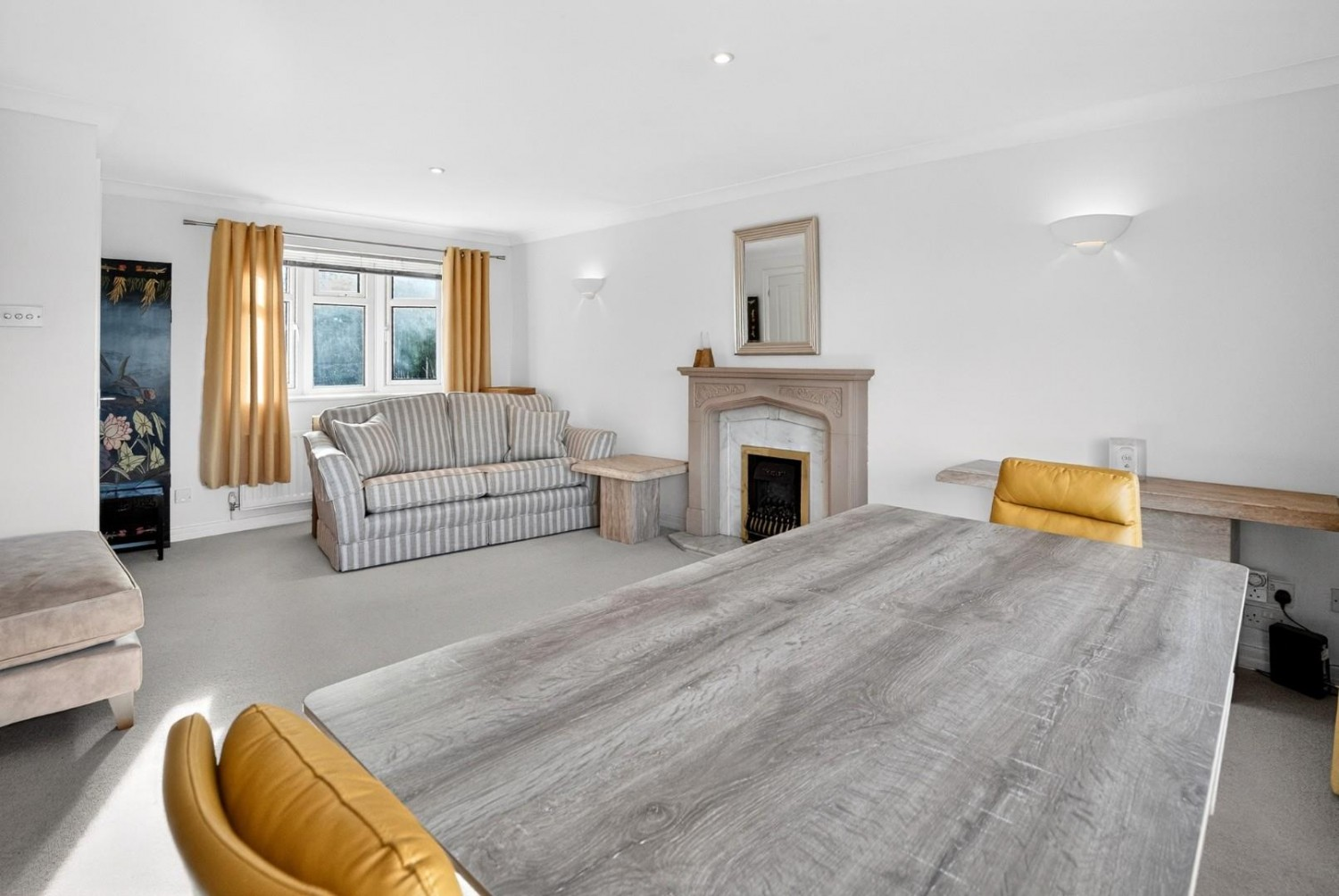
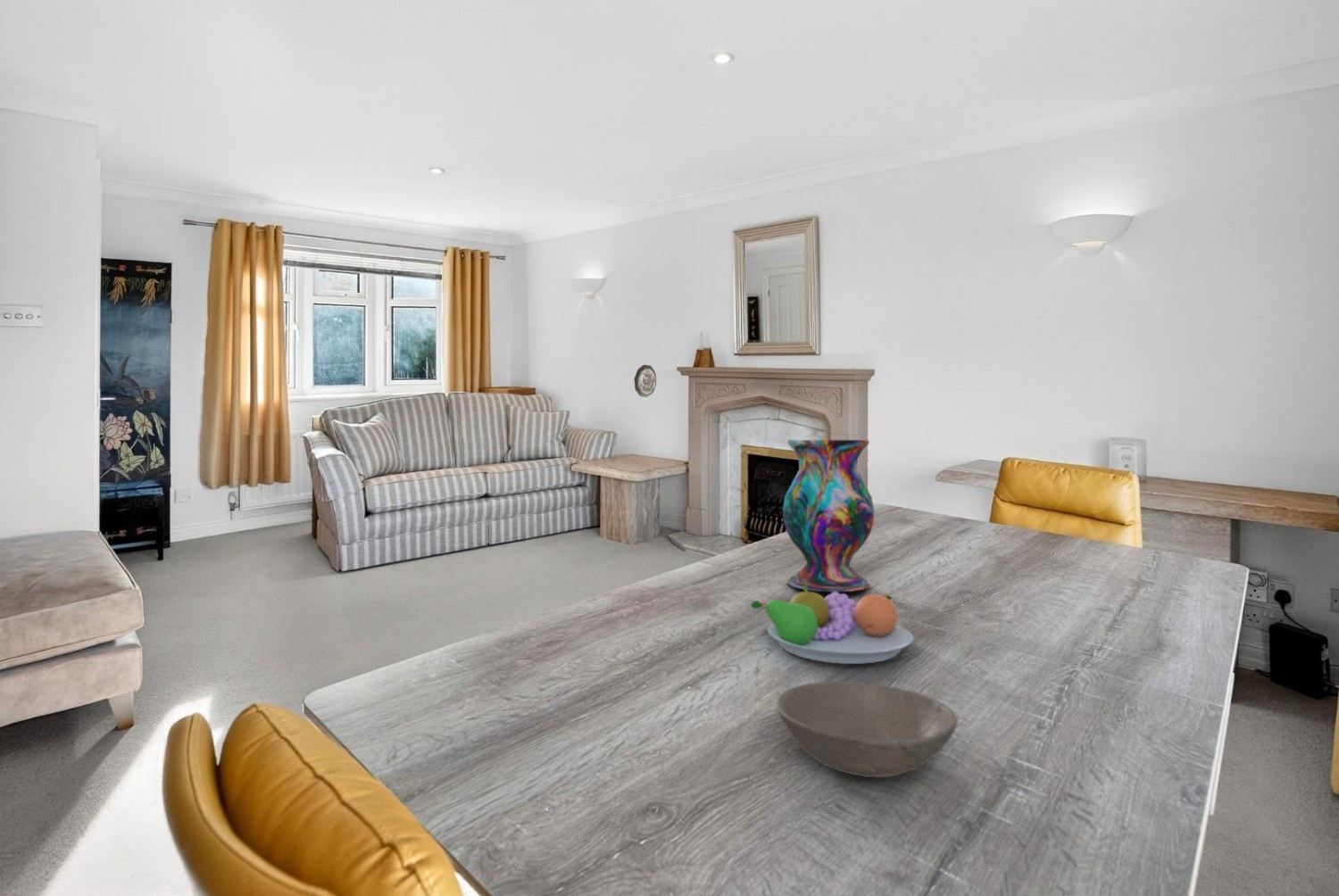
+ fruit bowl [750,581,914,665]
+ vase [782,439,875,593]
+ soup bowl [776,681,959,778]
+ decorative plate [633,364,657,398]
